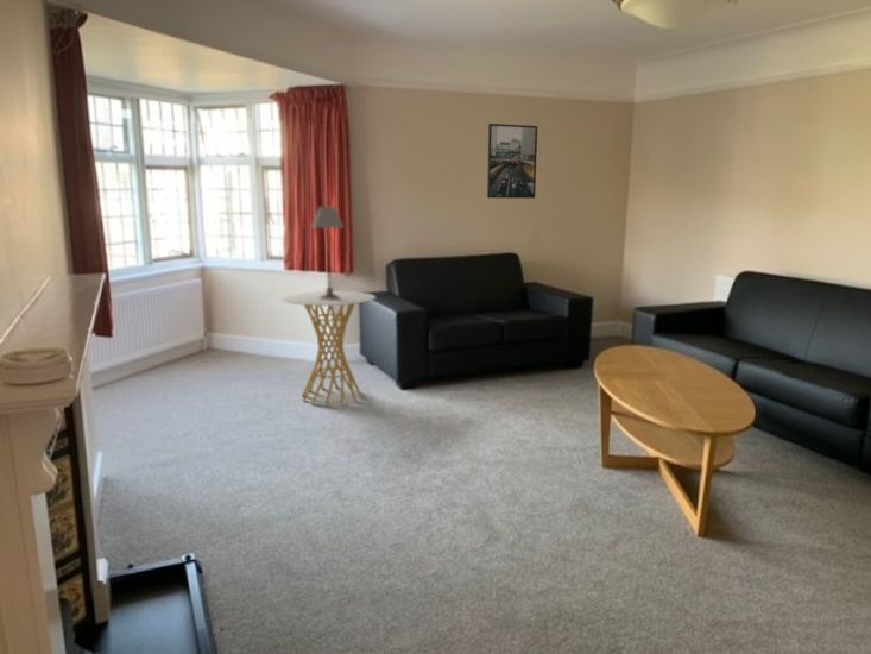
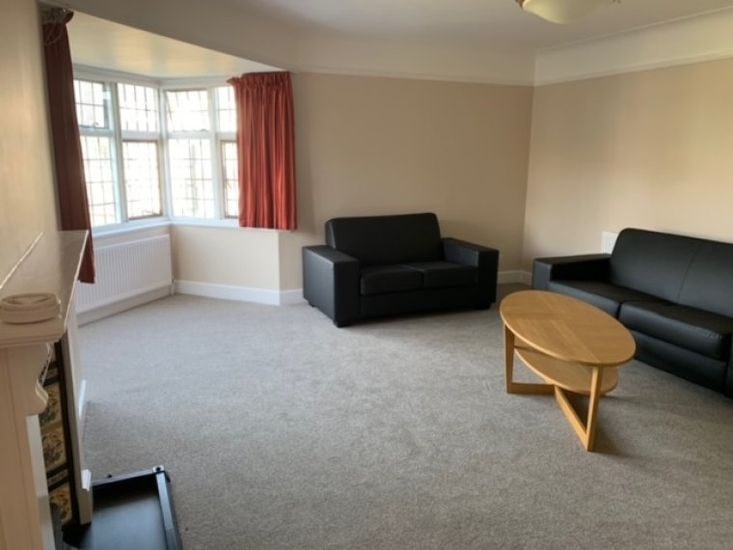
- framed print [486,122,538,200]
- table lamp [310,206,345,300]
- side table [280,289,377,407]
